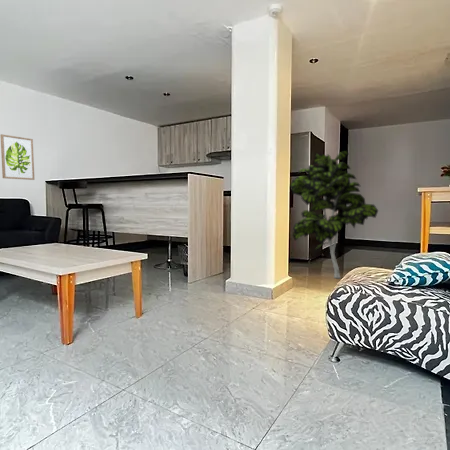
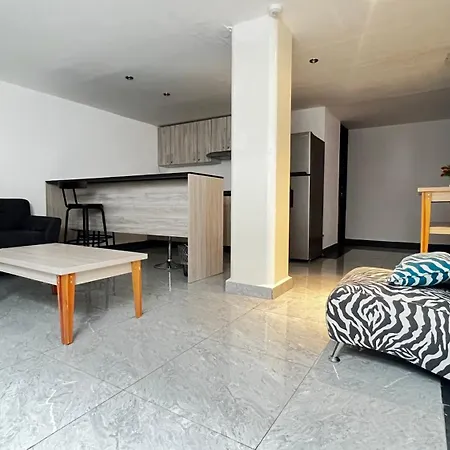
- indoor plant [289,149,379,279]
- wall art [0,133,36,181]
